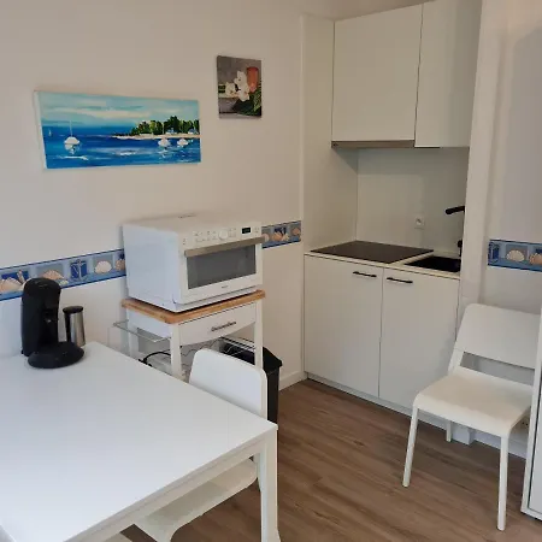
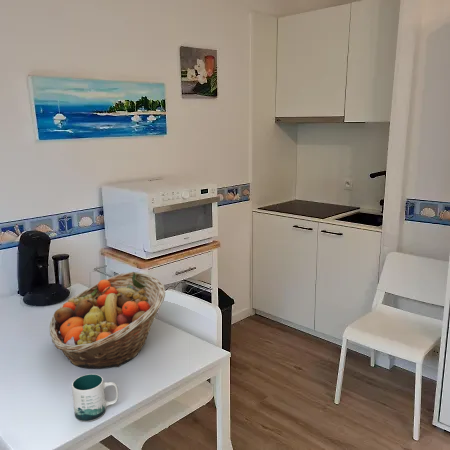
+ fruit basket [49,271,166,370]
+ mug [71,373,119,423]
